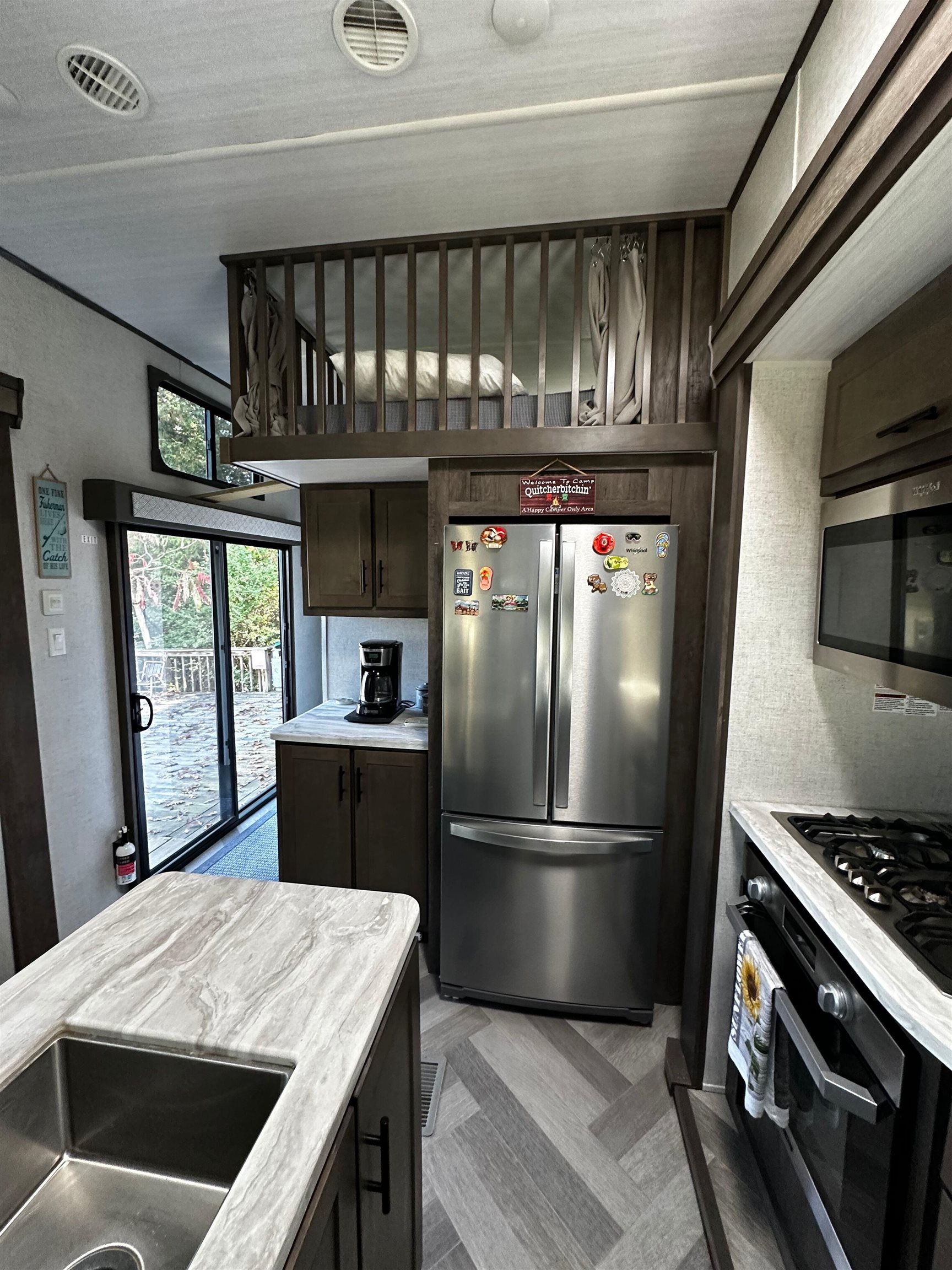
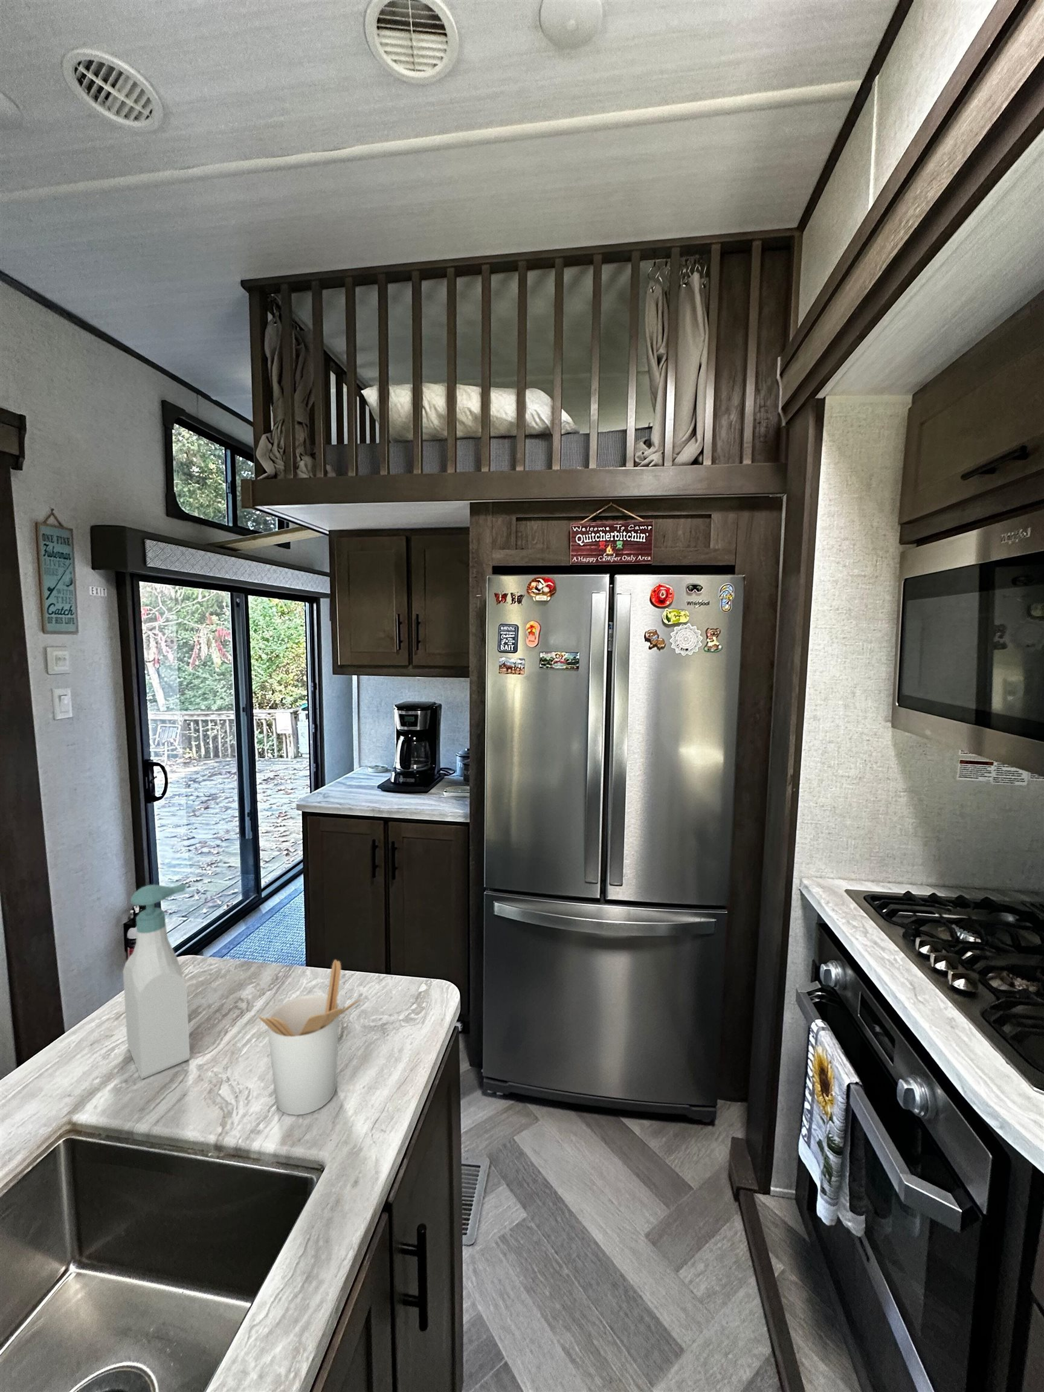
+ utensil holder [258,959,362,1116]
+ soap bottle [123,883,191,1081]
